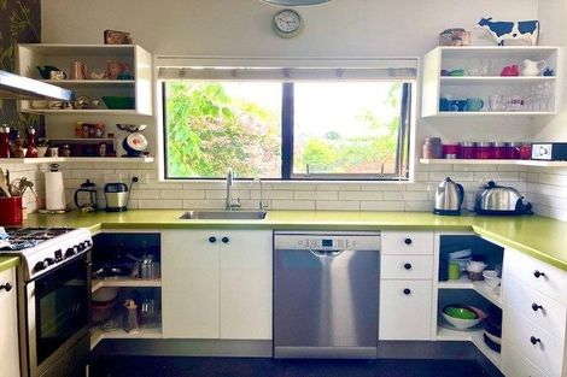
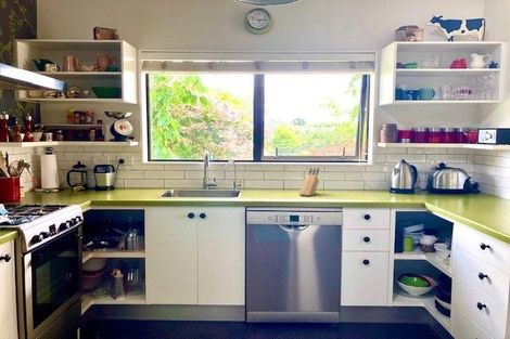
+ knife block [298,167,320,197]
